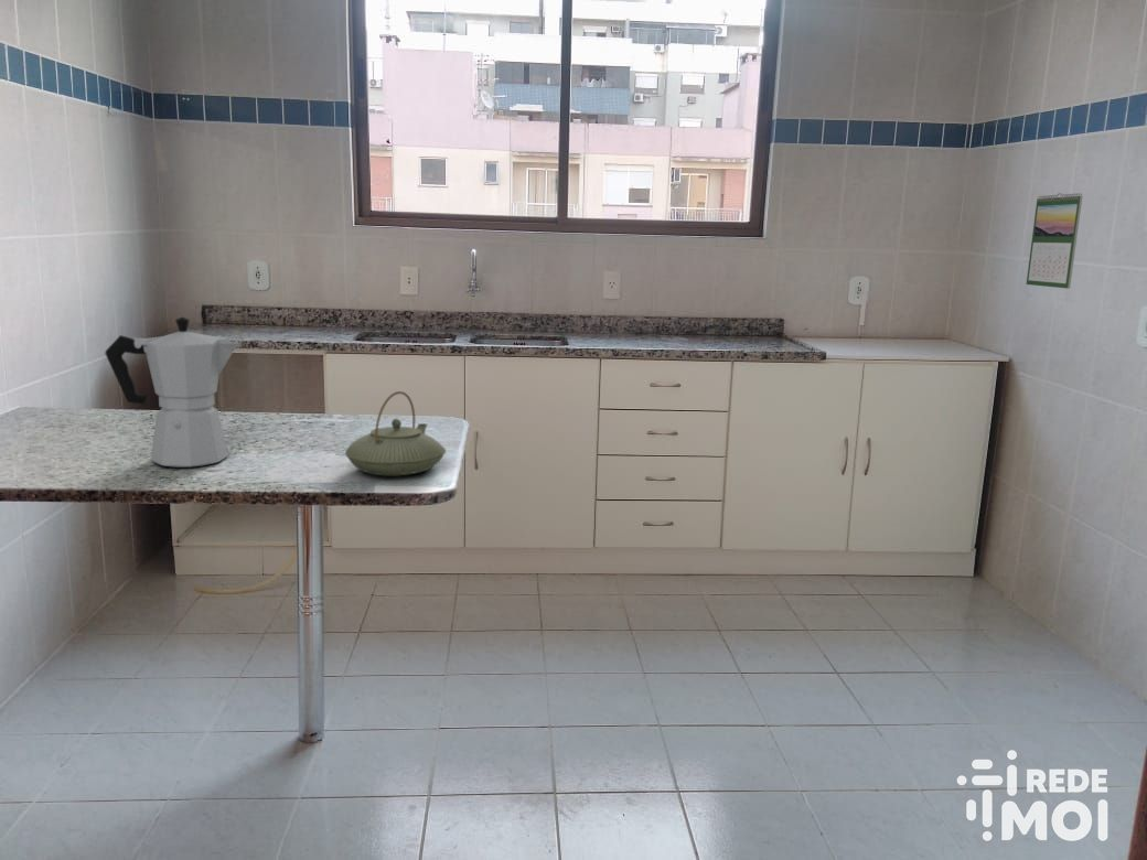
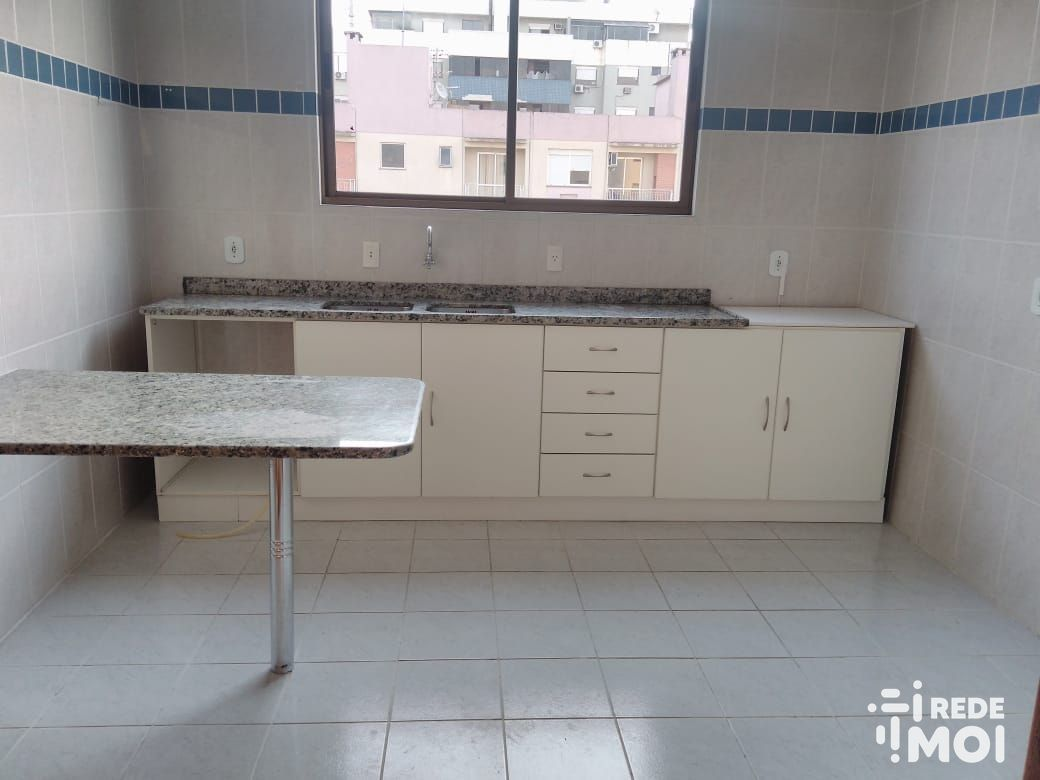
- calendar [1026,192,1084,290]
- moka pot [104,316,243,469]
- teapot [344,390,447,476]
